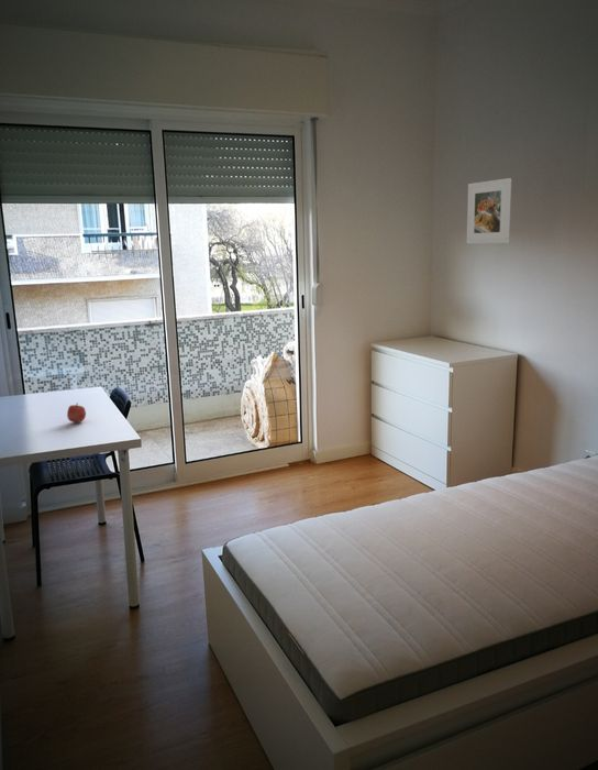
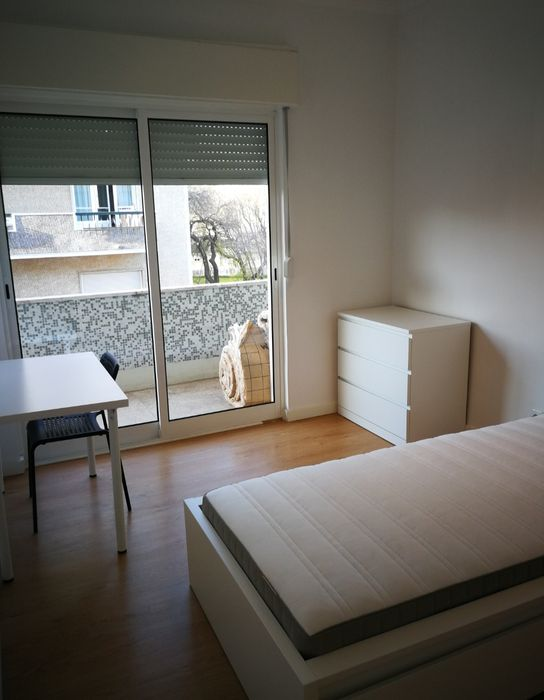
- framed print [466,177,512,244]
- apple [66,402,87,424]
